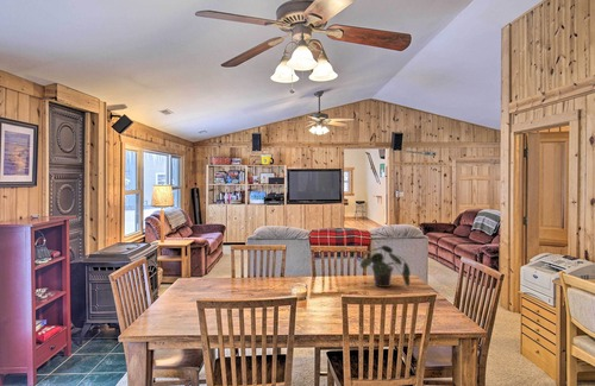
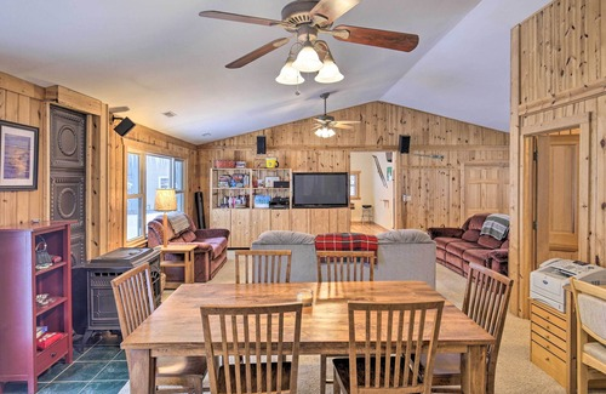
- potted plant [358,245,412,289]
